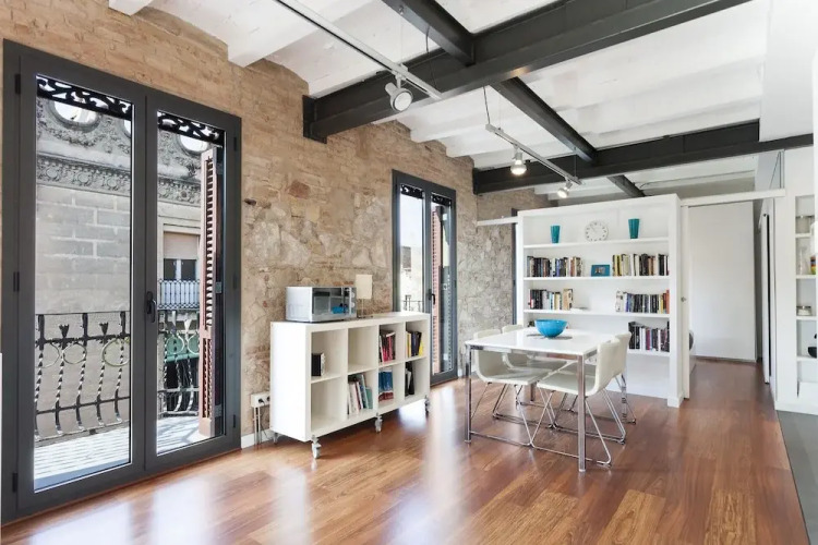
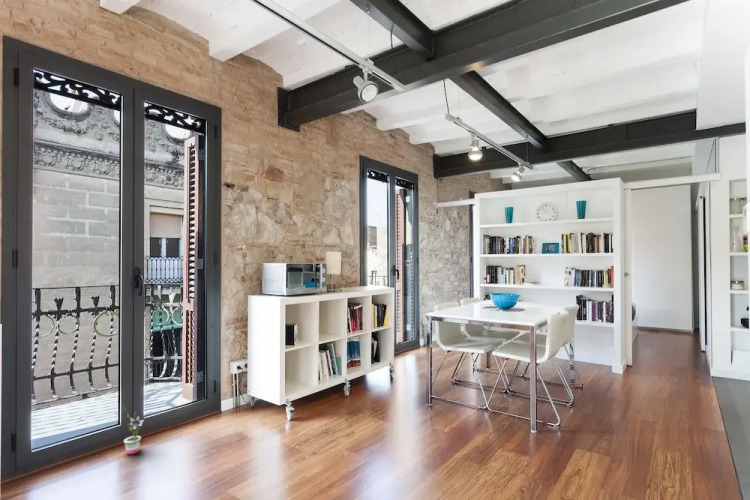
+ potted plant [122,406,145,455]
